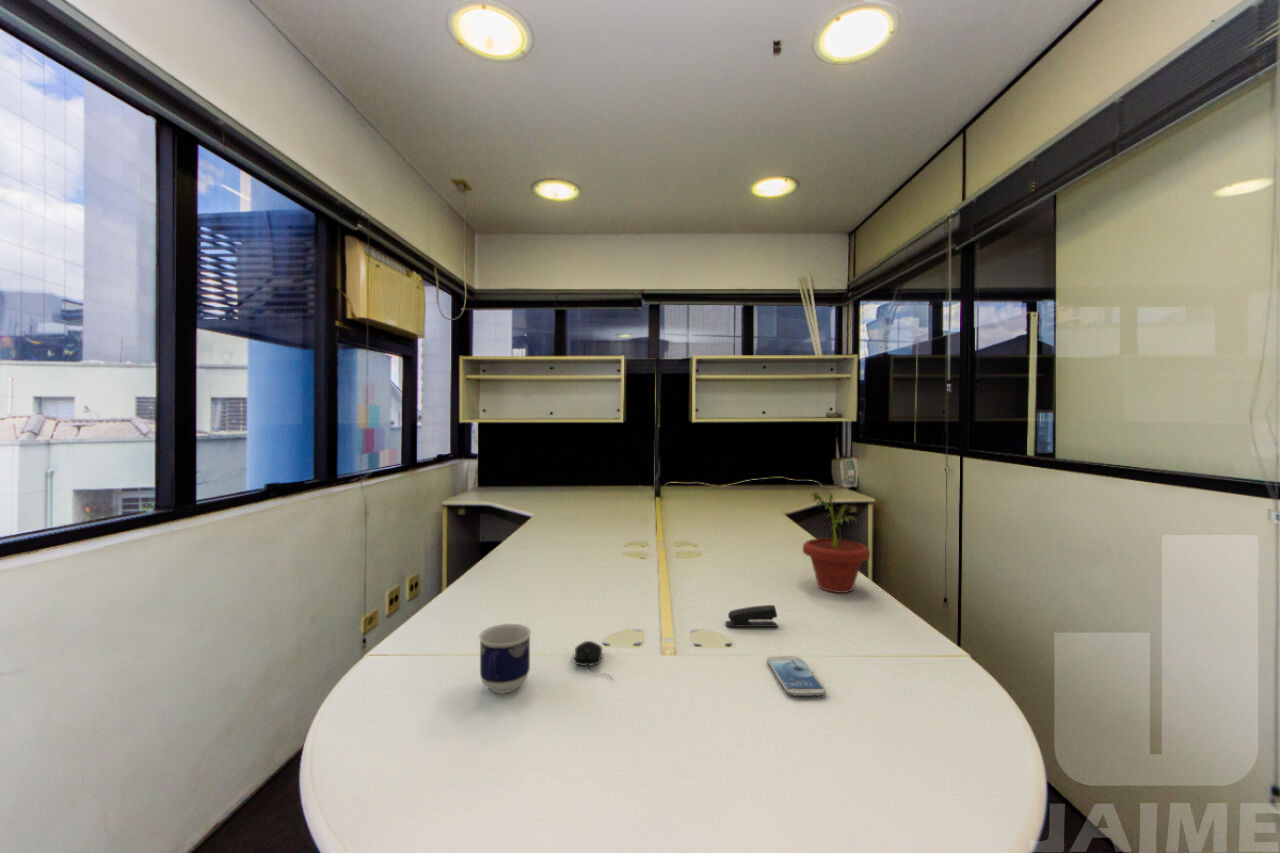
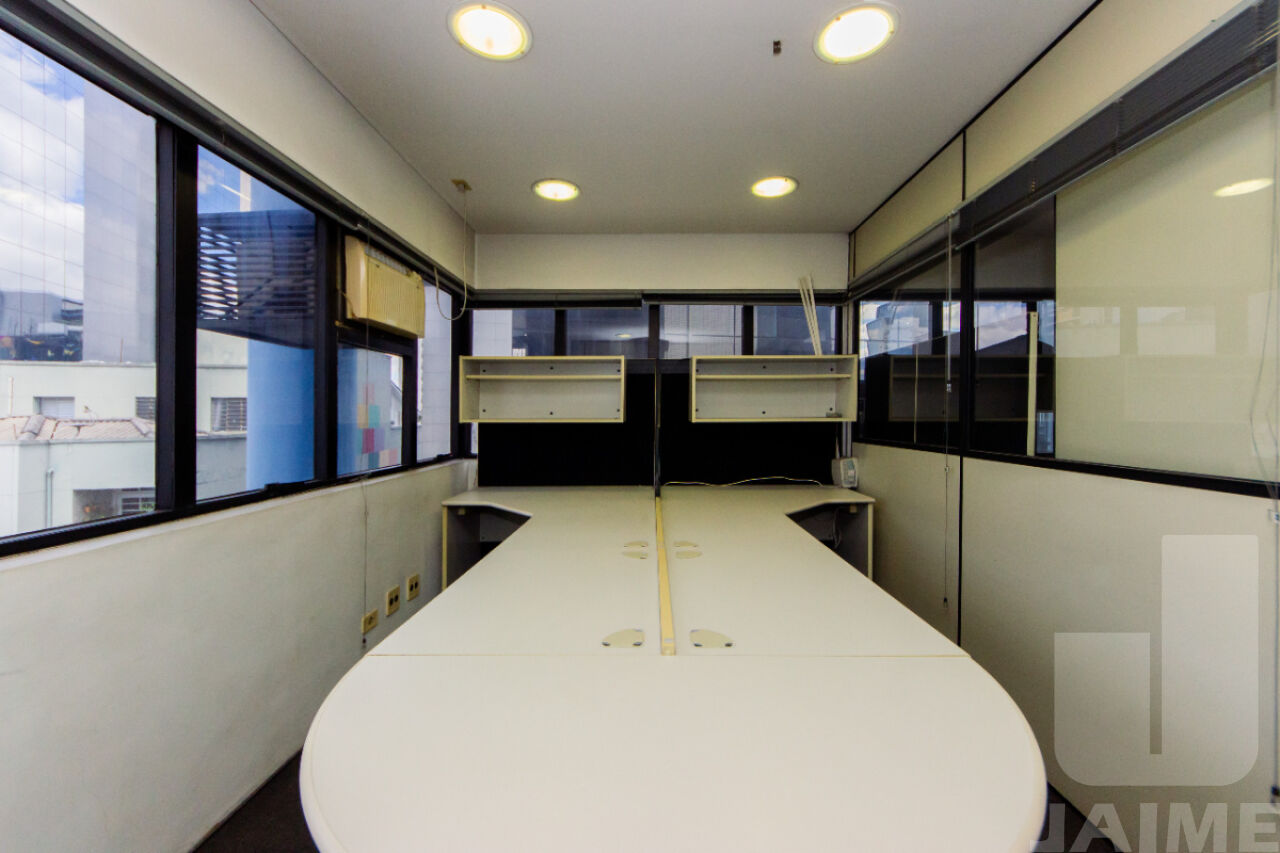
- stapler [724,604,779,628]
- smartphone [766,655,827,697]
- computer mouse [573,640,614,680]
- potted plant [802,488,871,594]
- cup [478,623,532,694]
